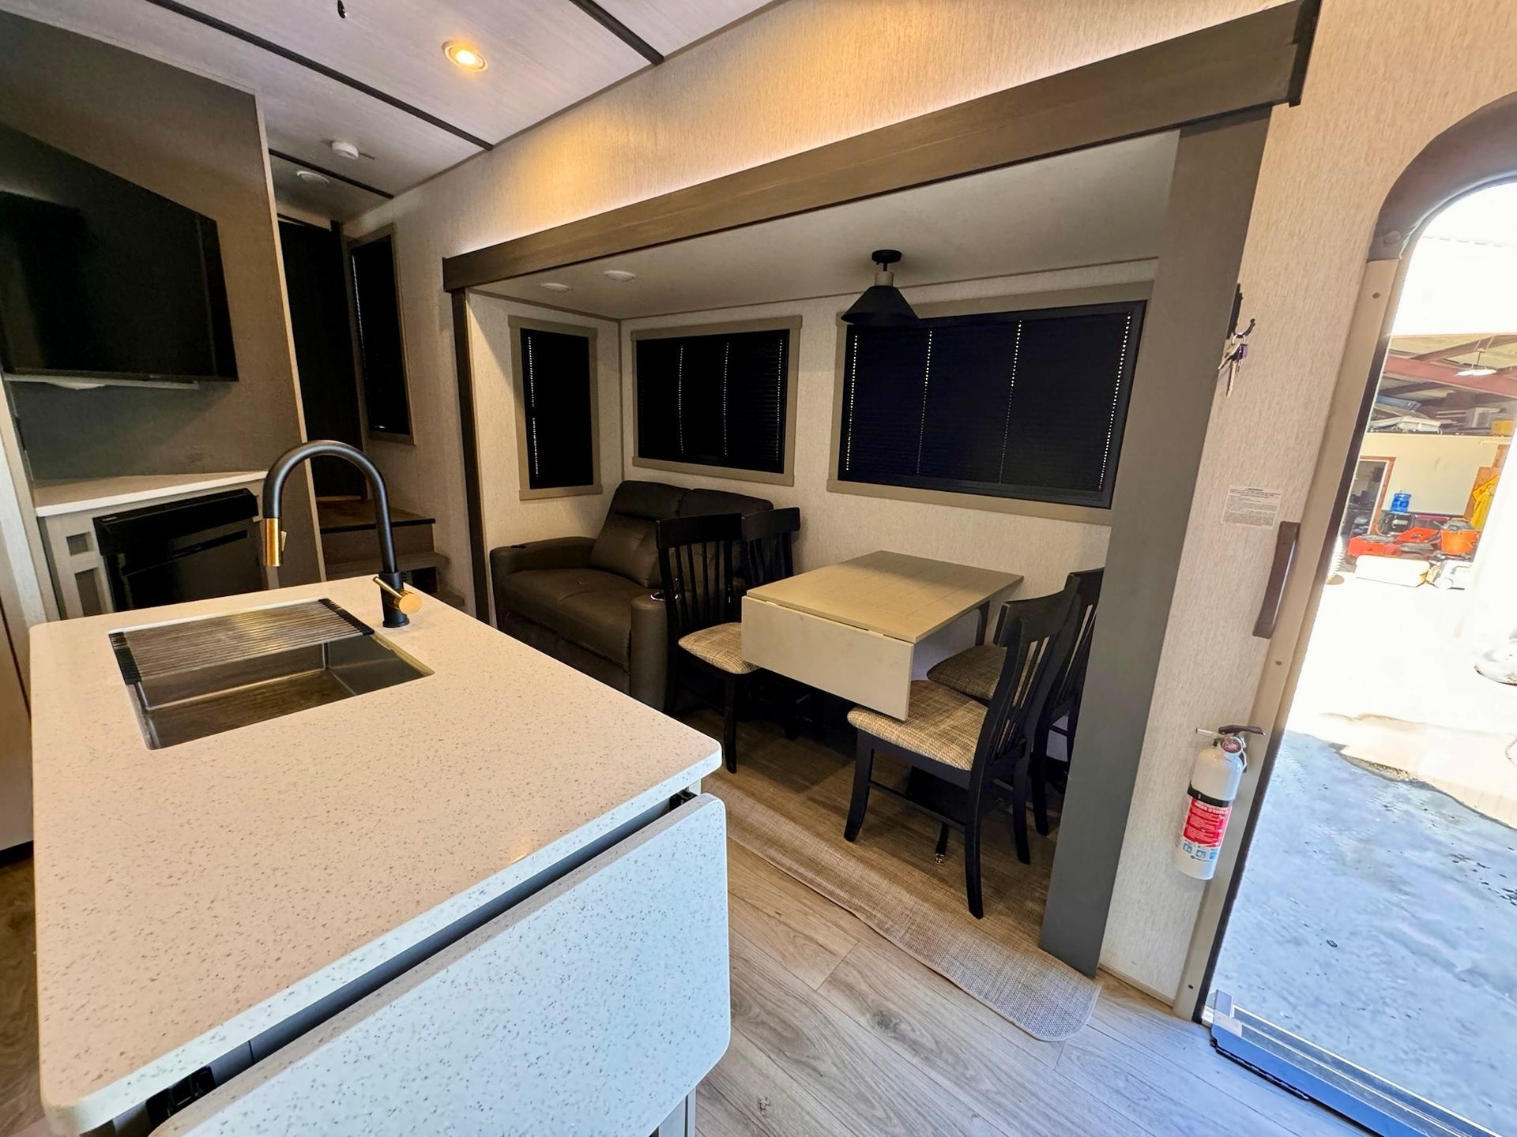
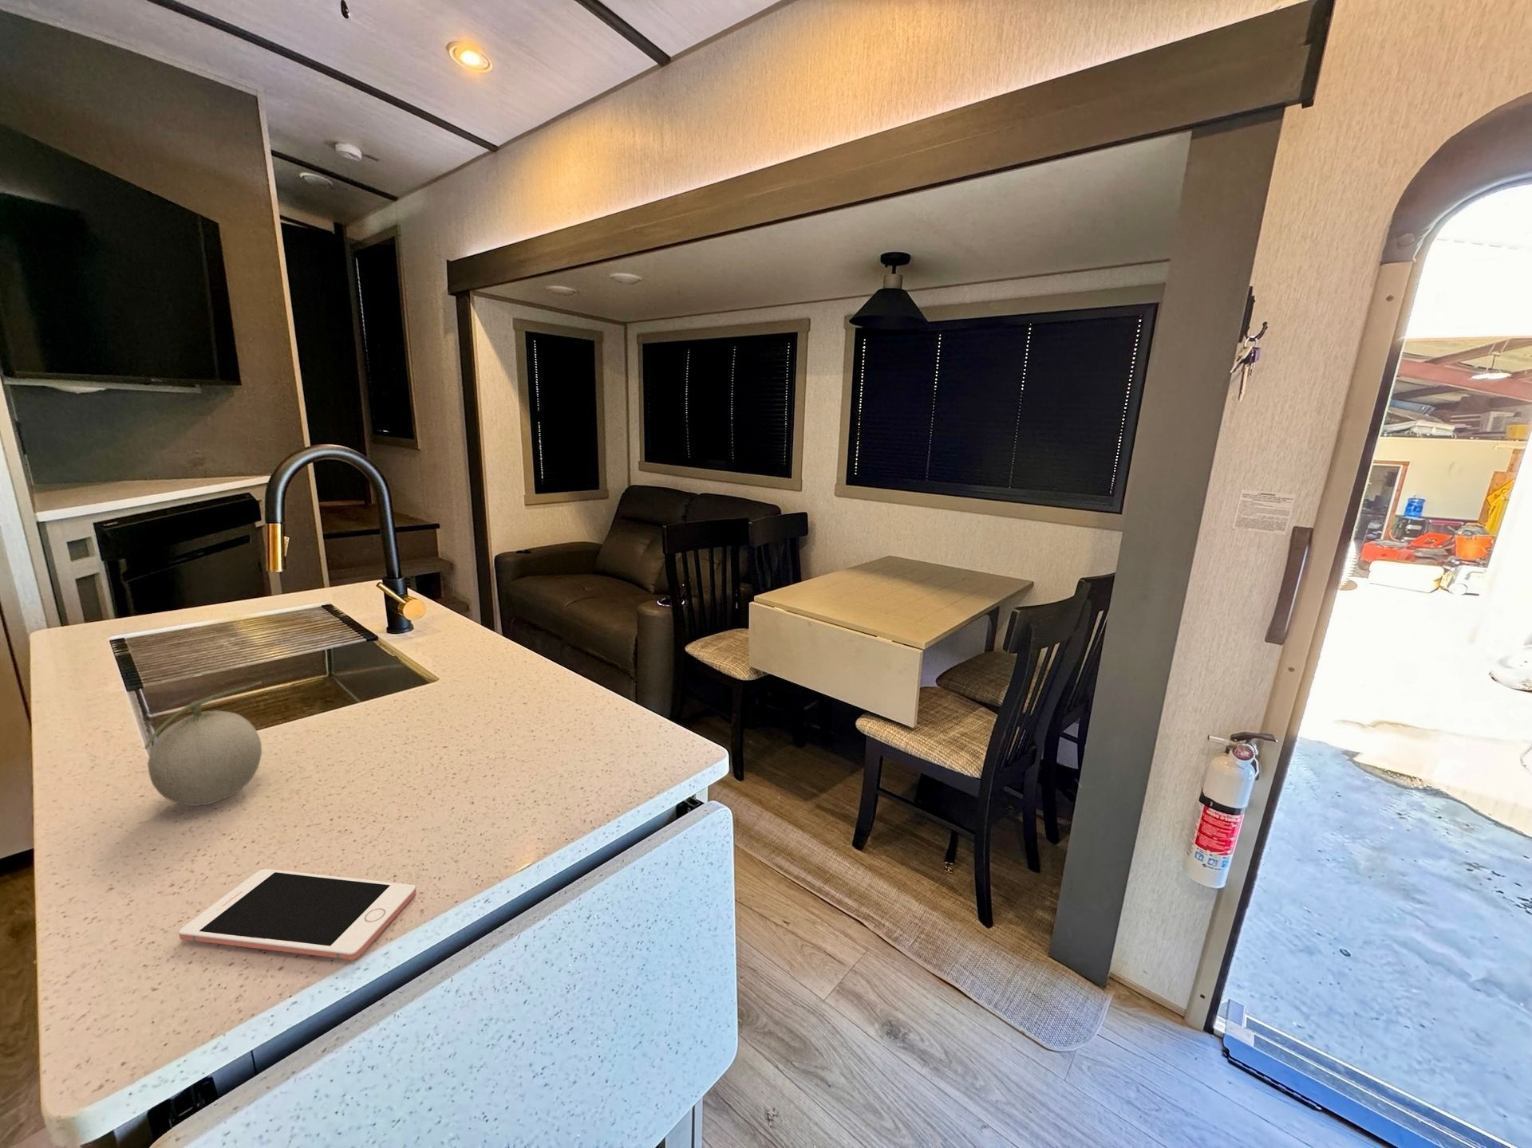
+ fruit [142,681,263,807]
+ cell phone [179,868,416,961]
